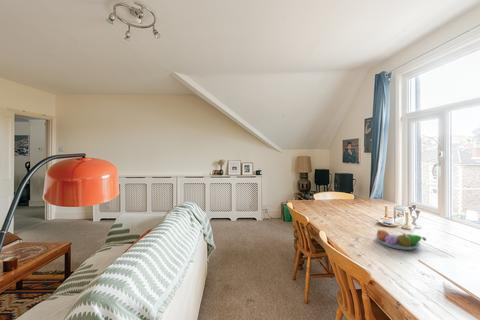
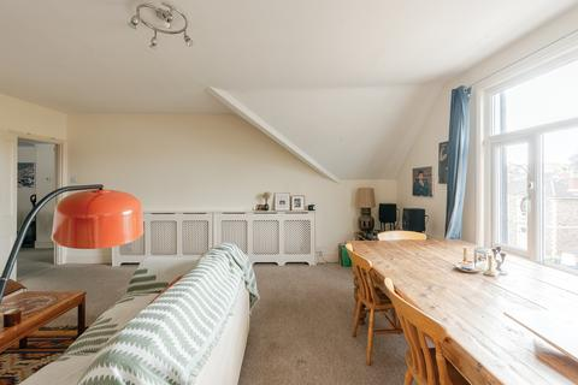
- fruit bowl [374,229,427,251]
